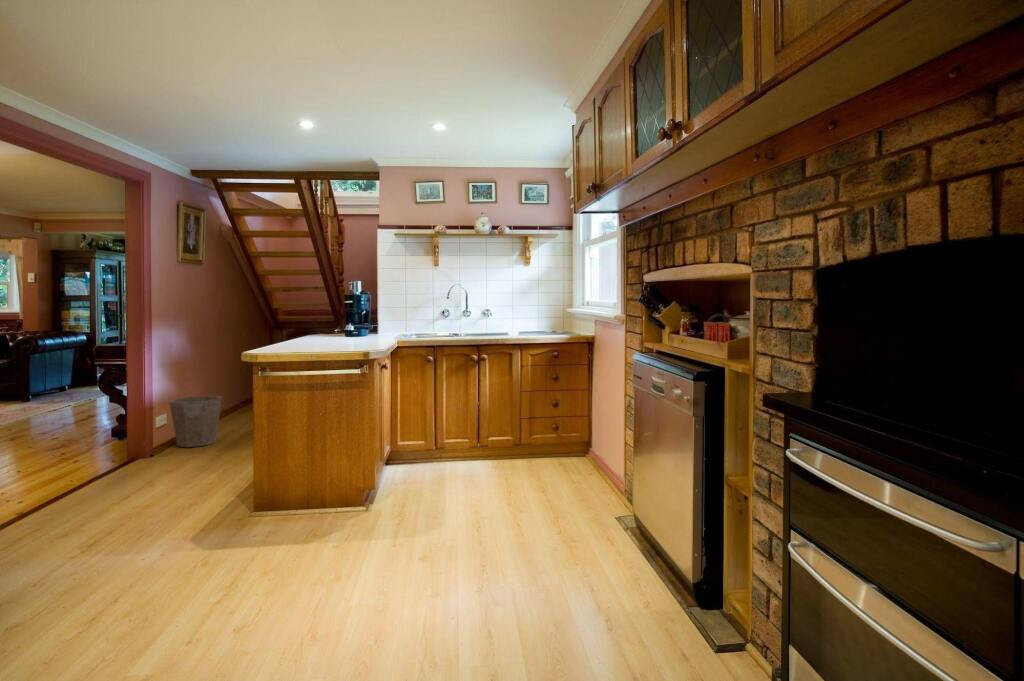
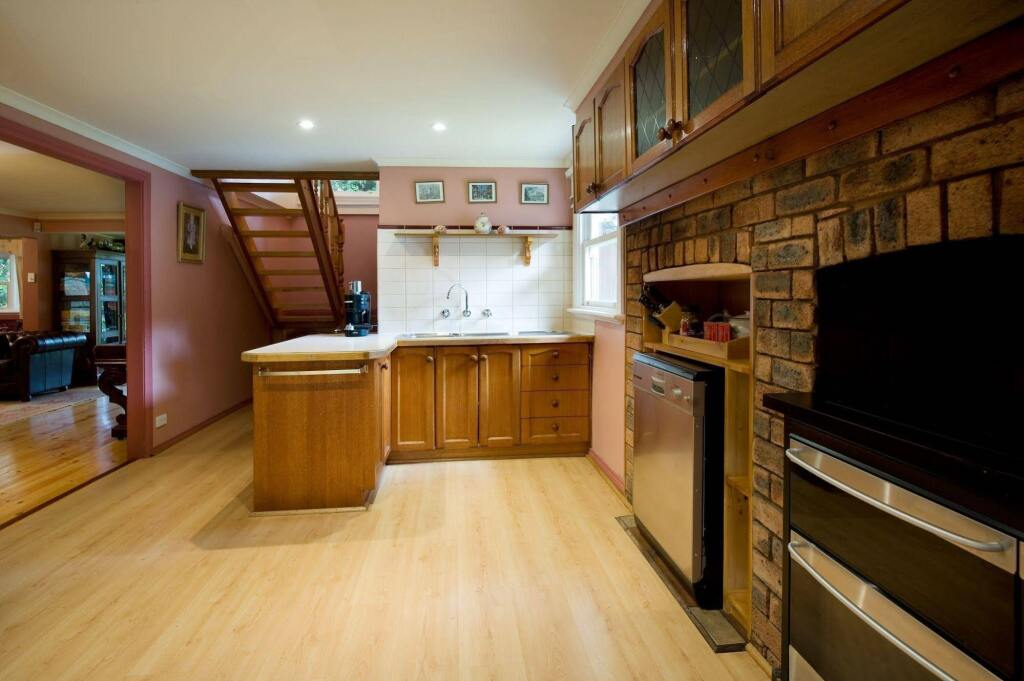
- waste bin [168,395,223,448]
